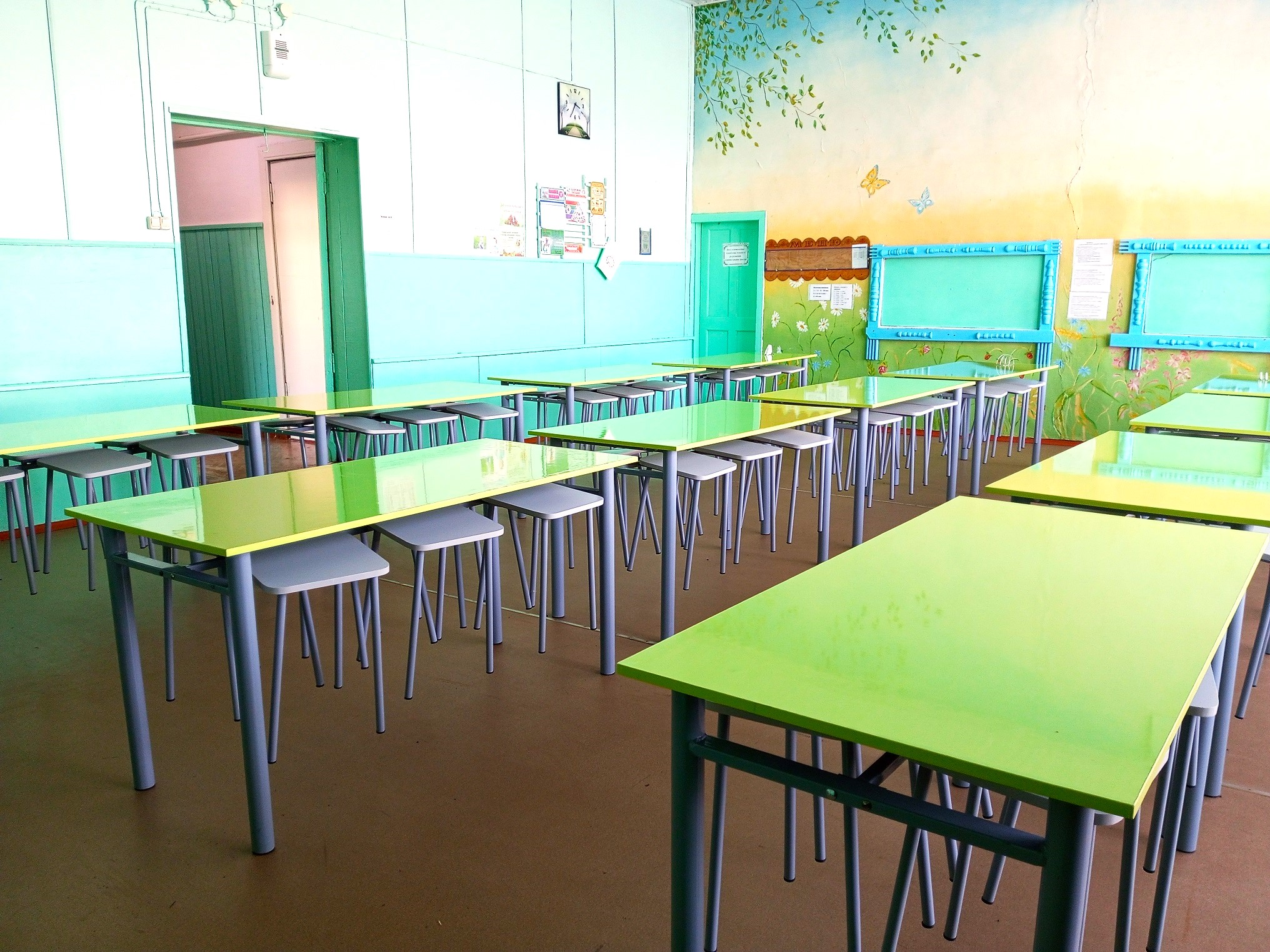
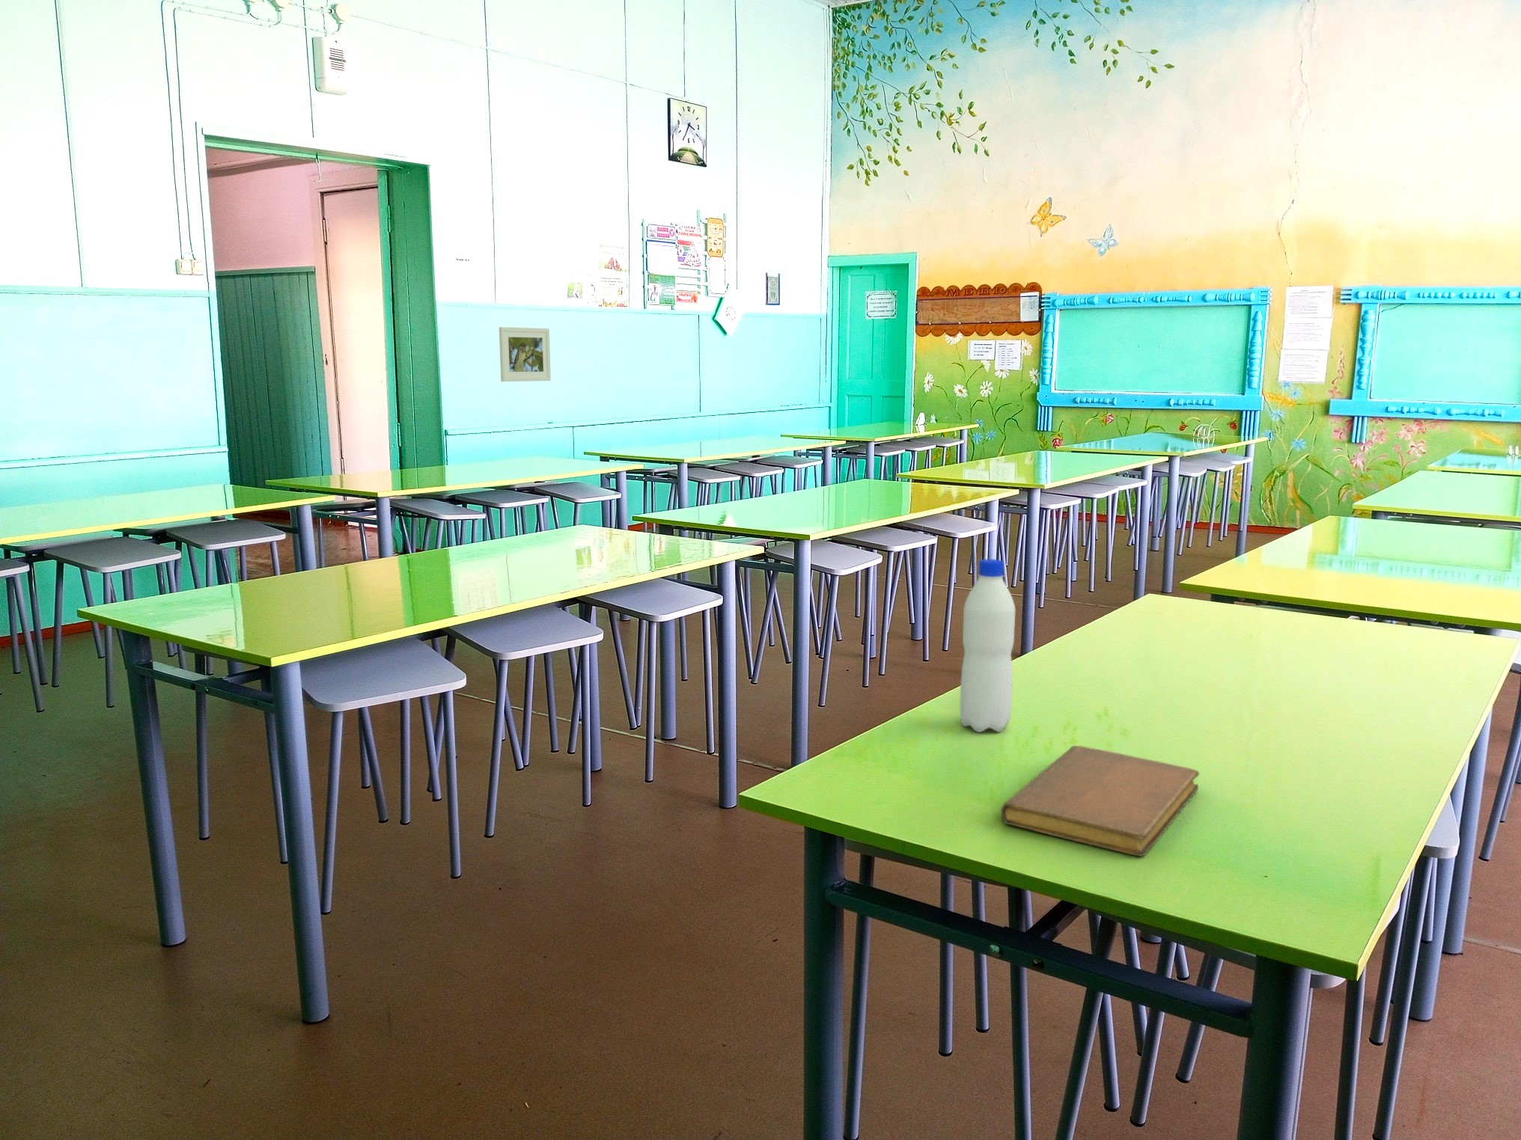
+ water bottle [959,558,1017,733]
+ notebook [1000,745,1200,857]
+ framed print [498,326,552,382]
